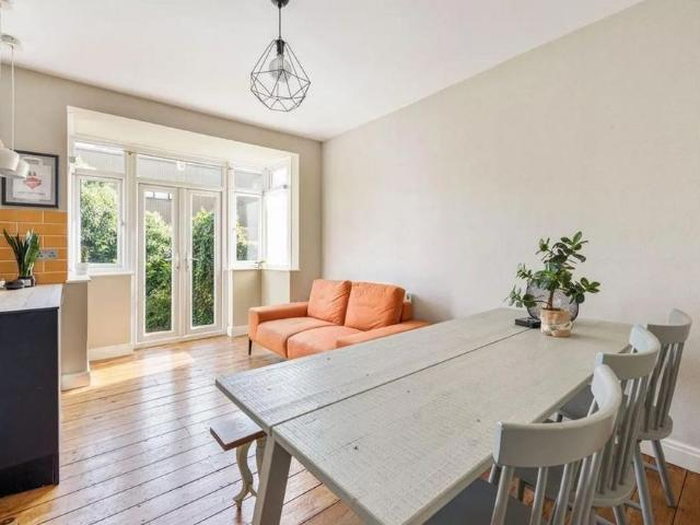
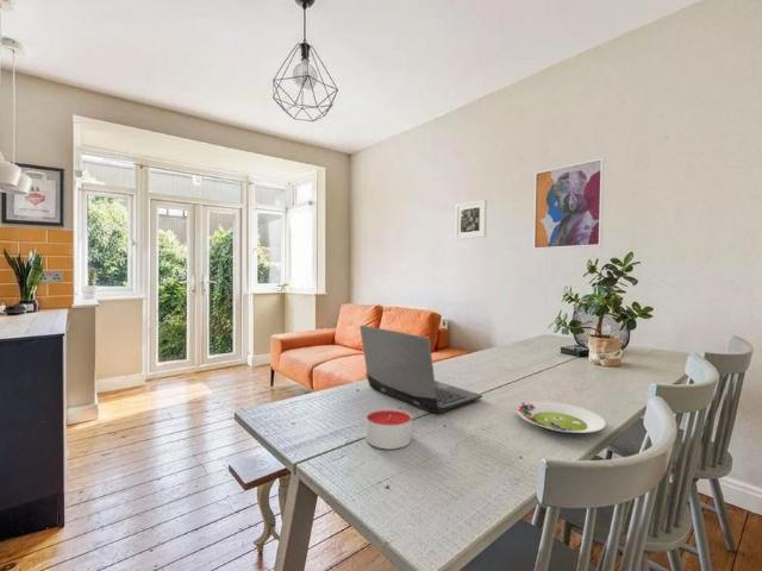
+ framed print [454,199,488,240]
+ salad plate [516,401,607,434]
+ candle [364,407,413,450]
+ wall art [532,157,605,250]
+ laptop computer [358,324,483,414]
